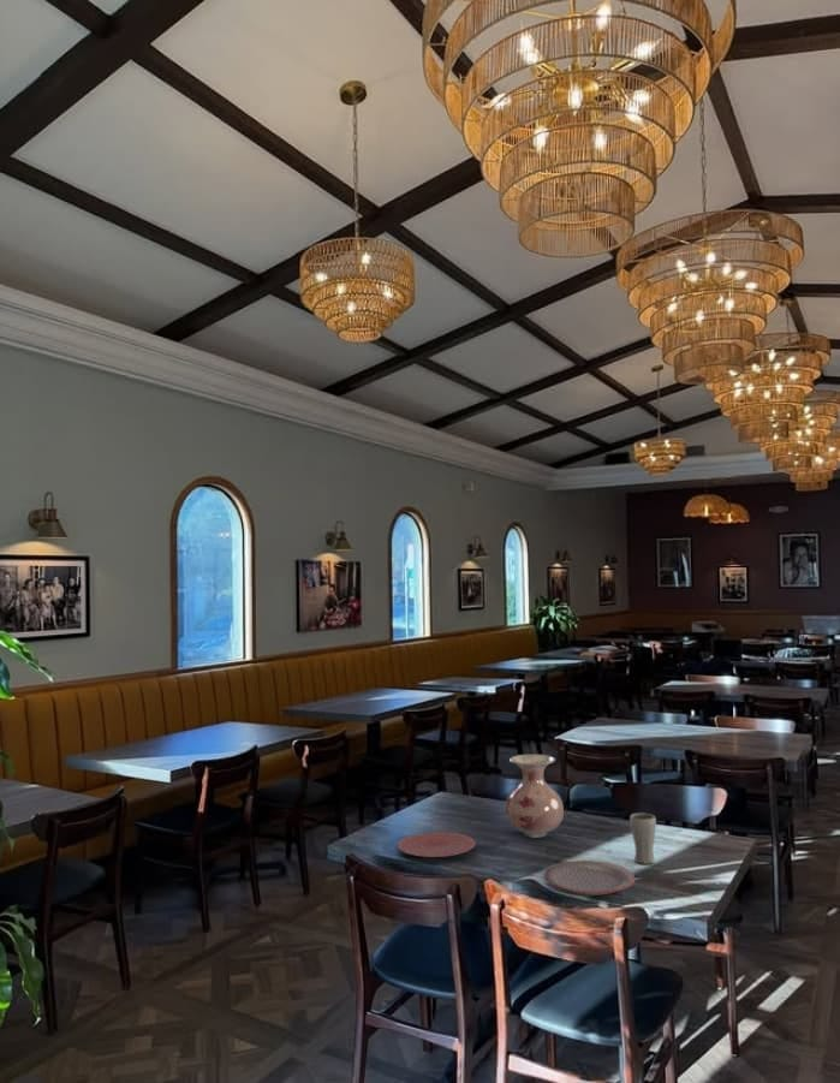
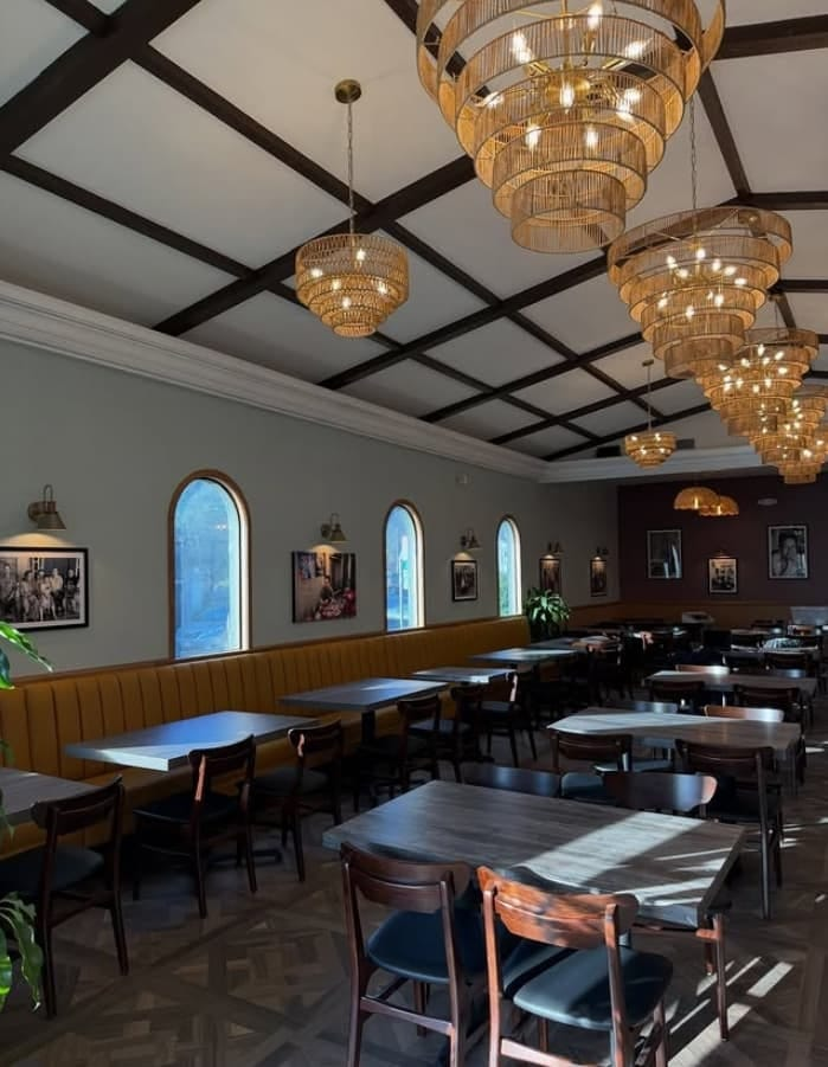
- vase [505,754,565,839]
- plate [543,859,636,897]
- plate [397,831,477,858]
- drinking glass [628,811,657,865]
